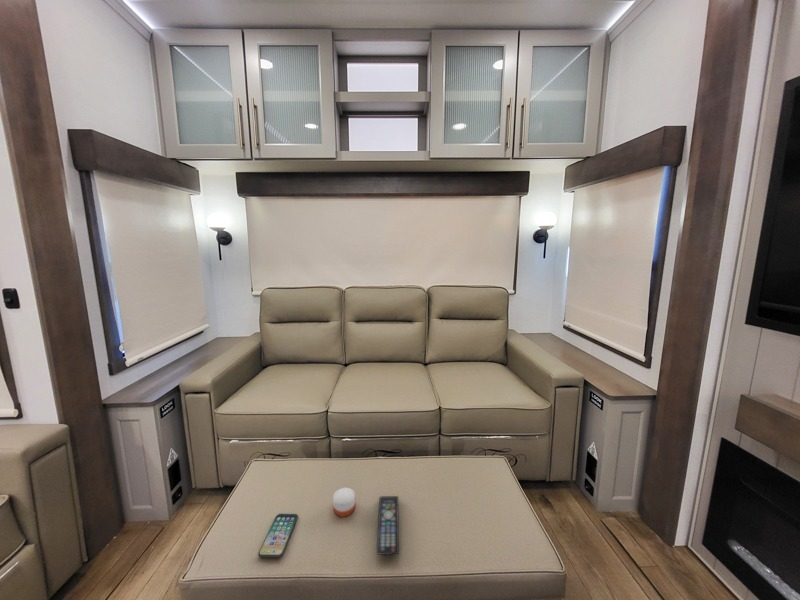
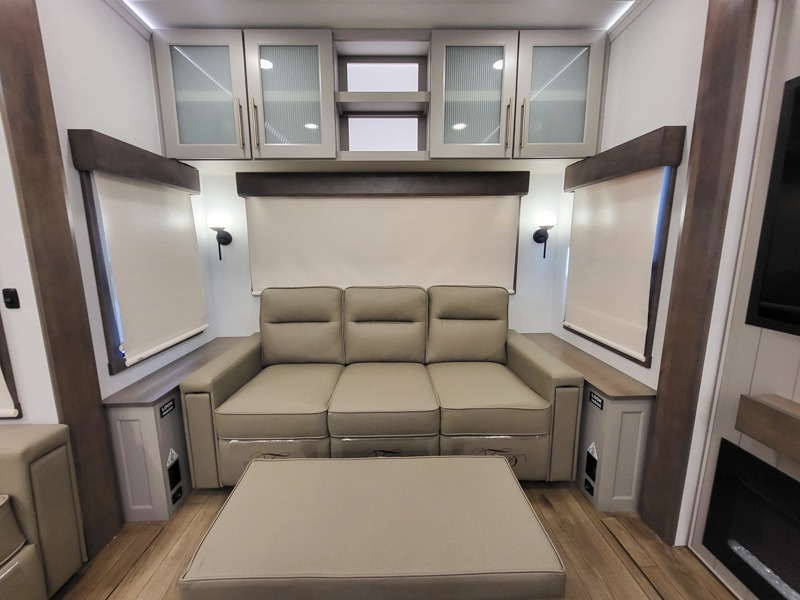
- smartphone [258,513,299,559]
- remote control [376,495,400,556]
- candle [332,487,356,518]
